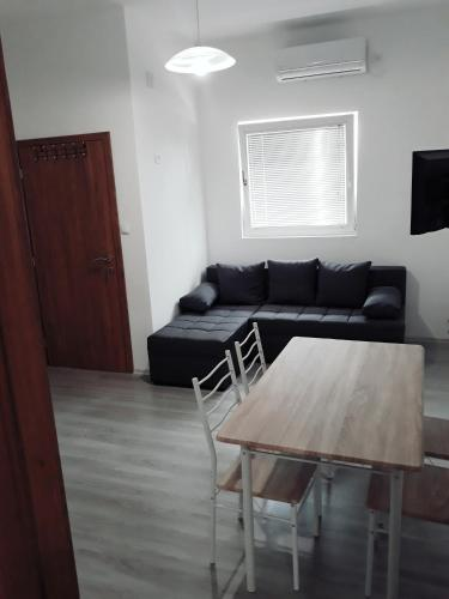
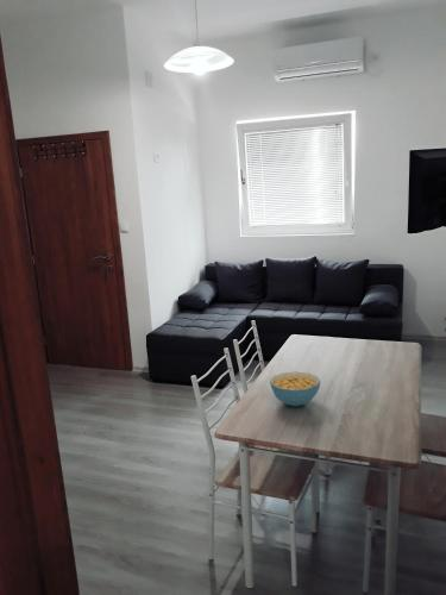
+ cereal bowl [269,370,321,408]
